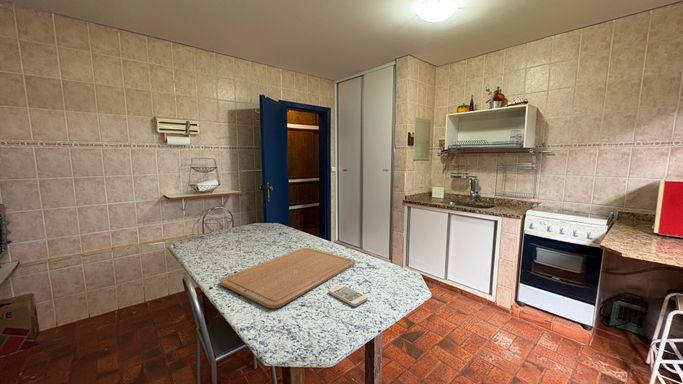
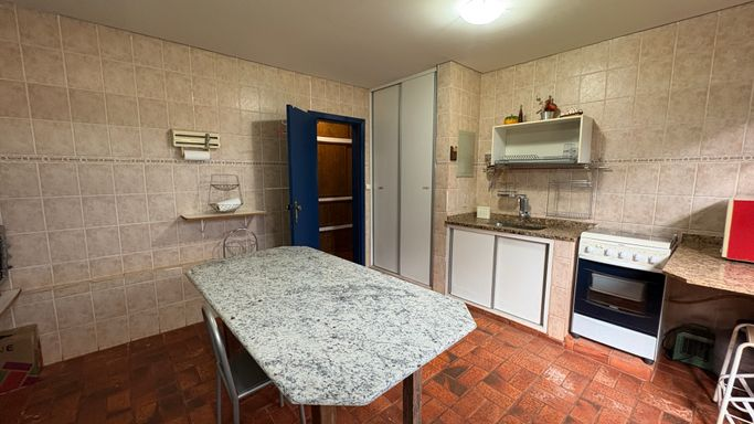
- chopping board [219,247,356,309]
- smartphone [327,283,369,307]
